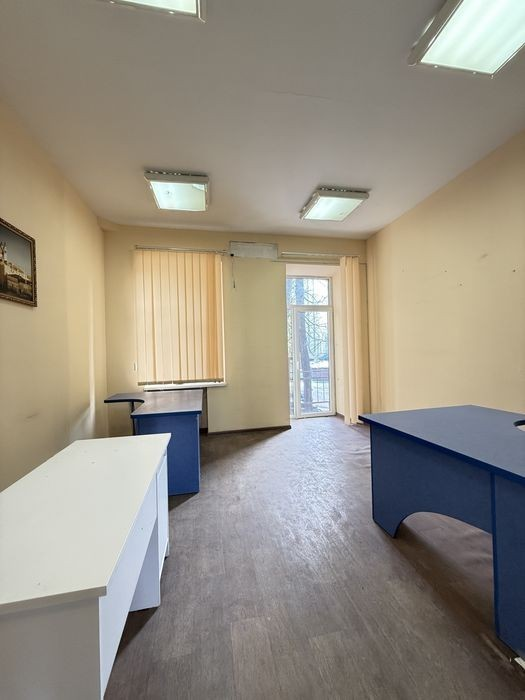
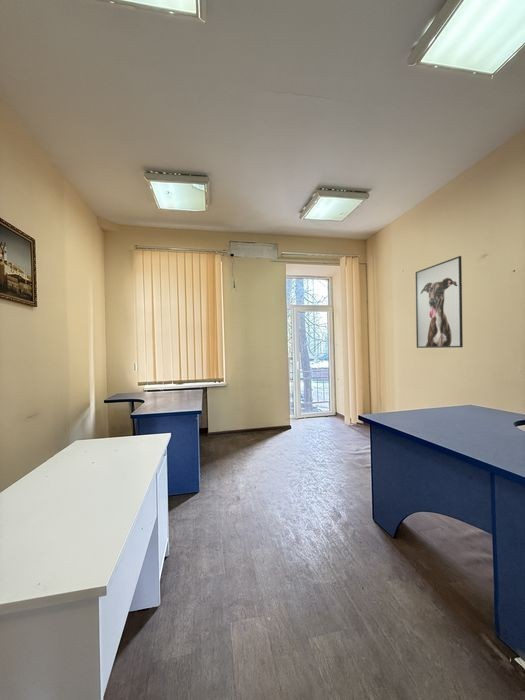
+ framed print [415,255,464,349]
